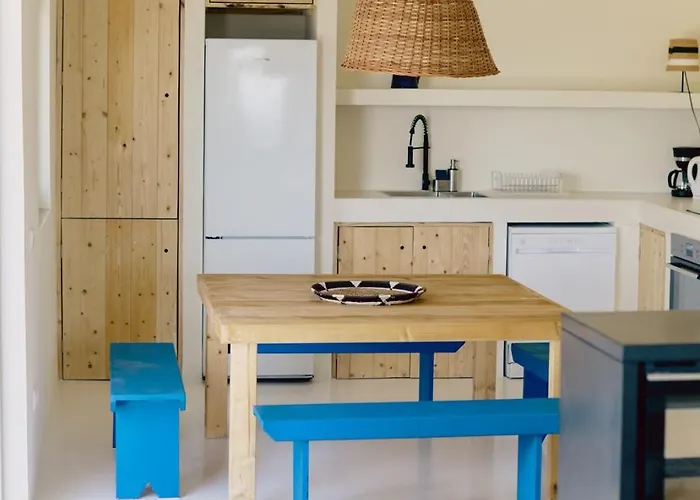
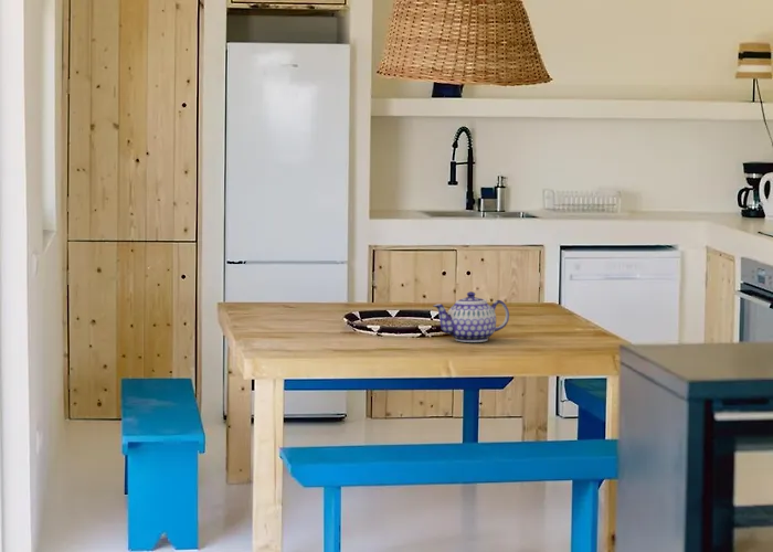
+ teapot [433,290,510,343]
